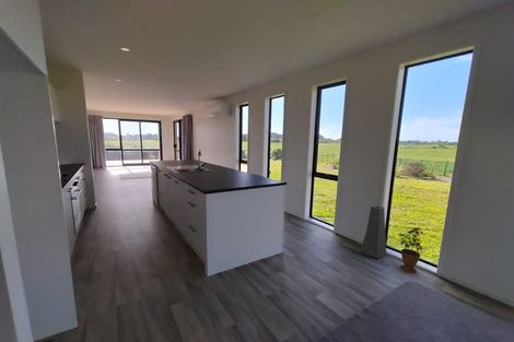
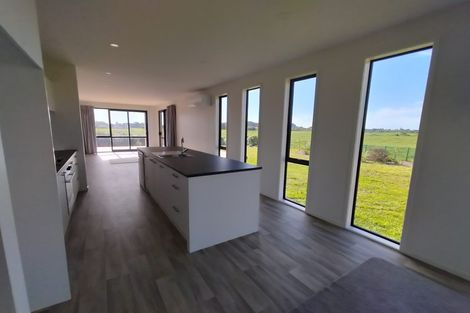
- potted plant [398,225,424,274]
- planter [359,204,387,260]
